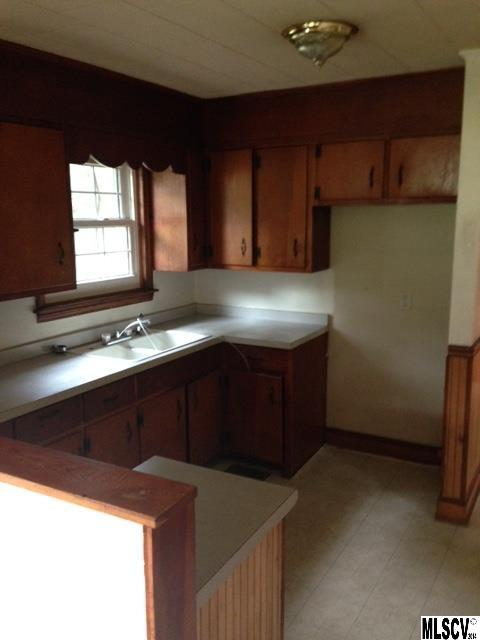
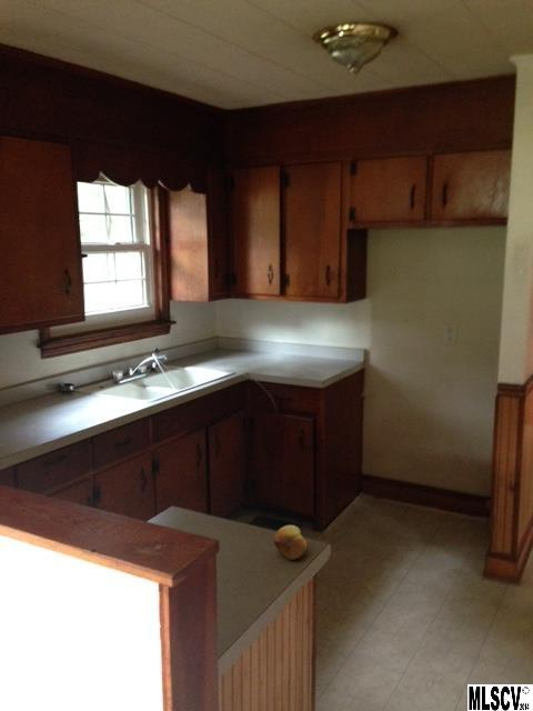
+ fruit [273,524,308,561]
